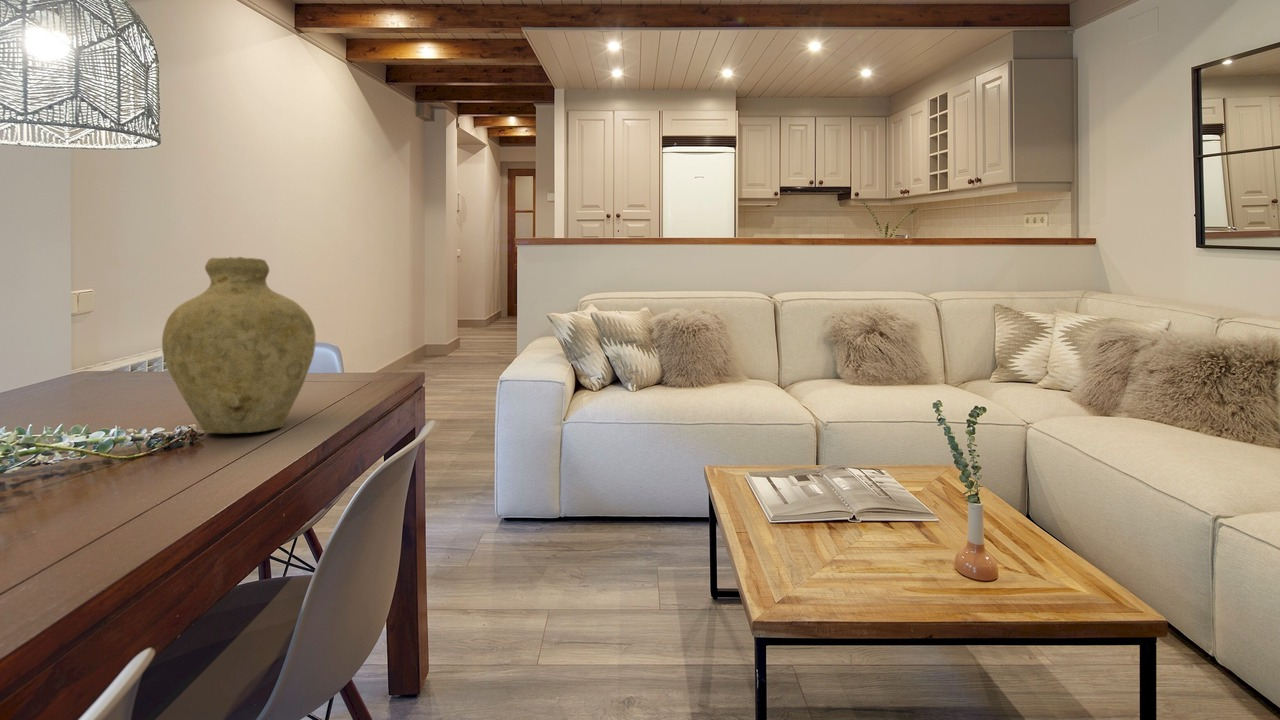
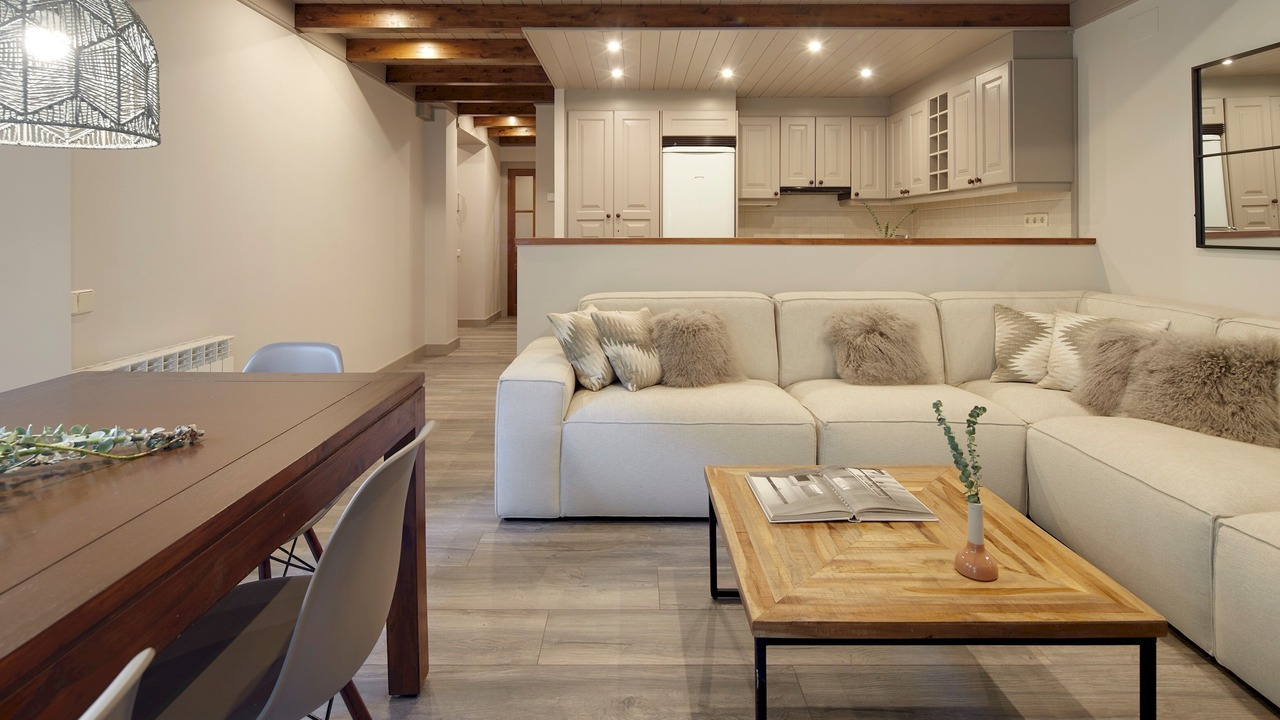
- vase [161,256,317,434]
